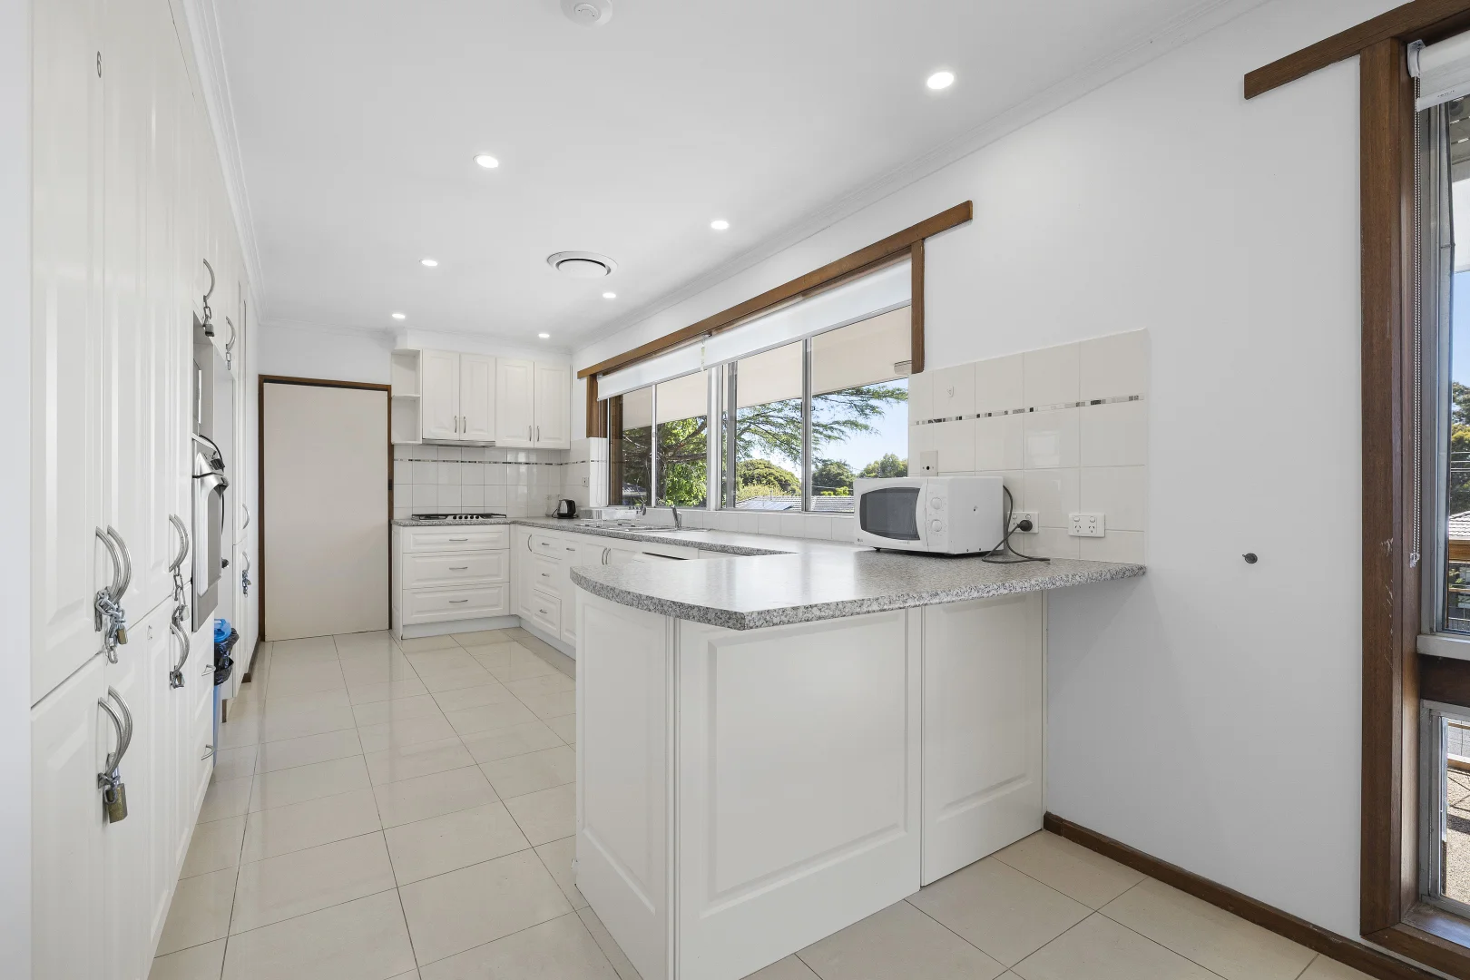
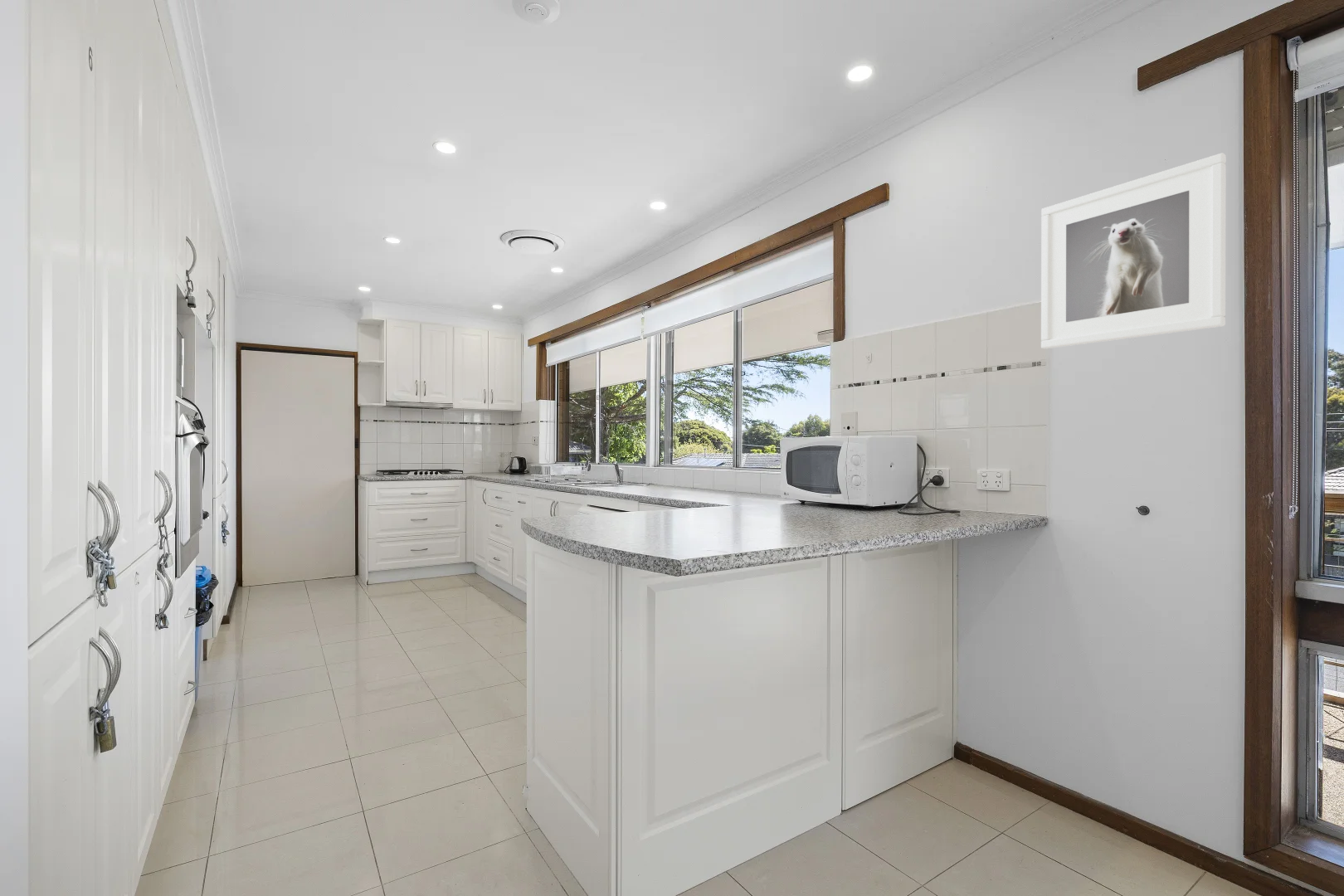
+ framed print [1040,153,1227,349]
